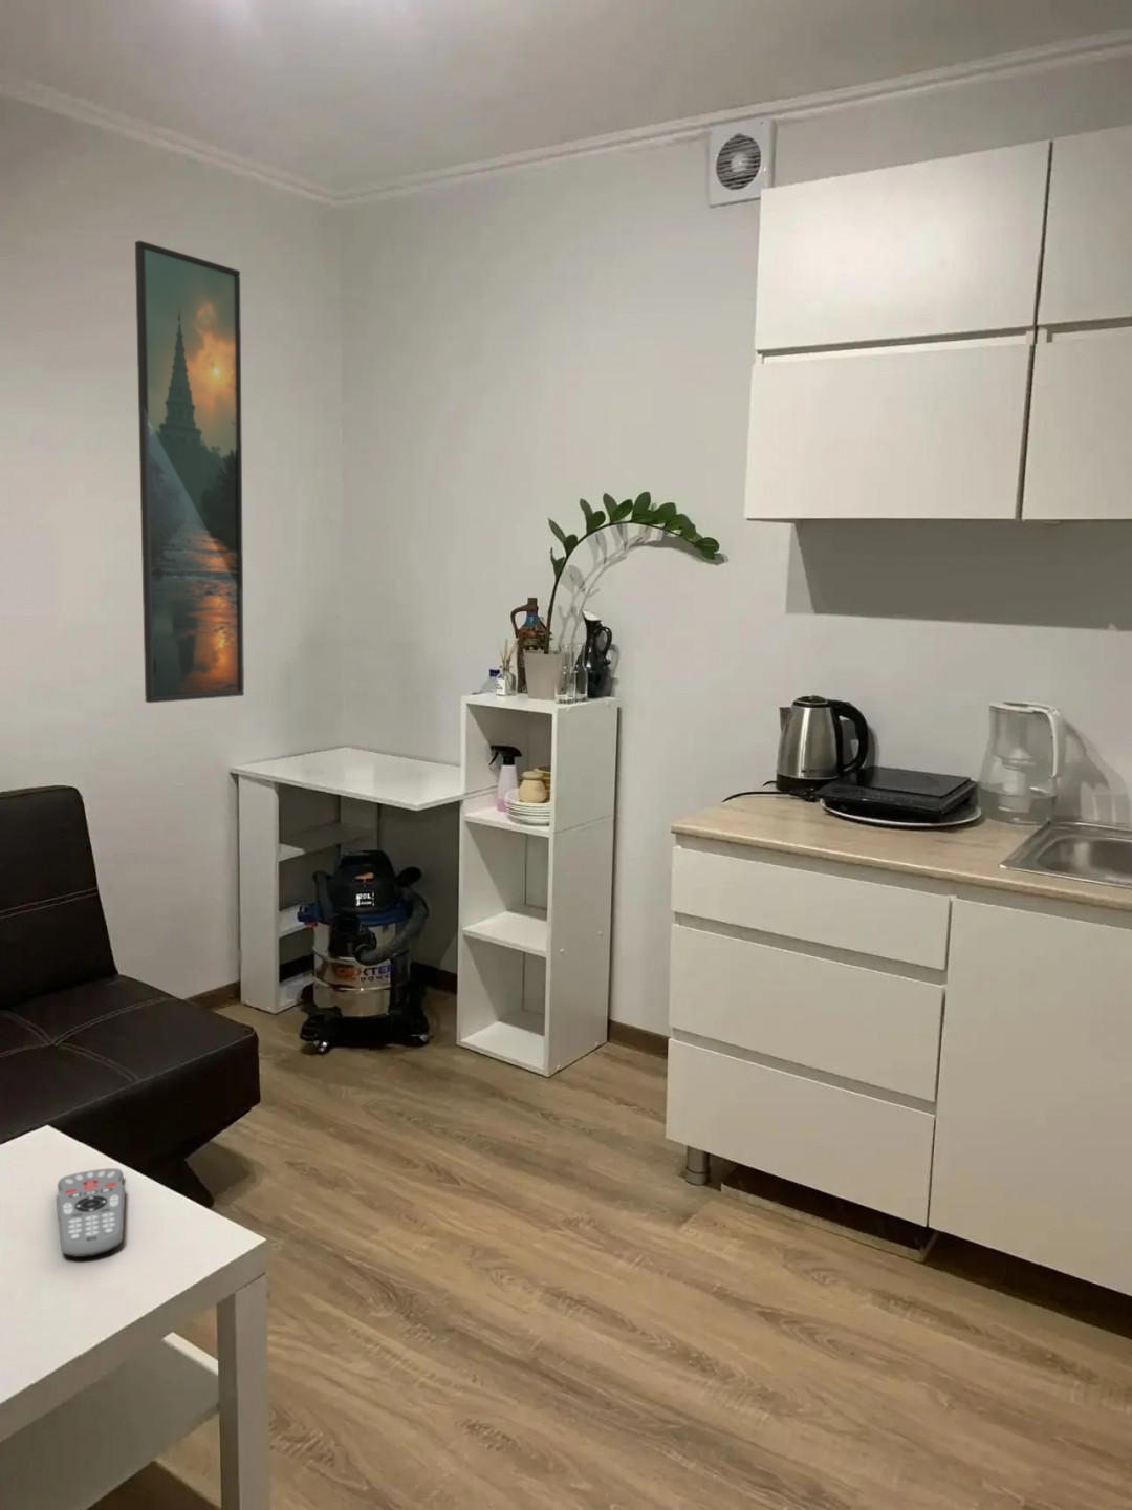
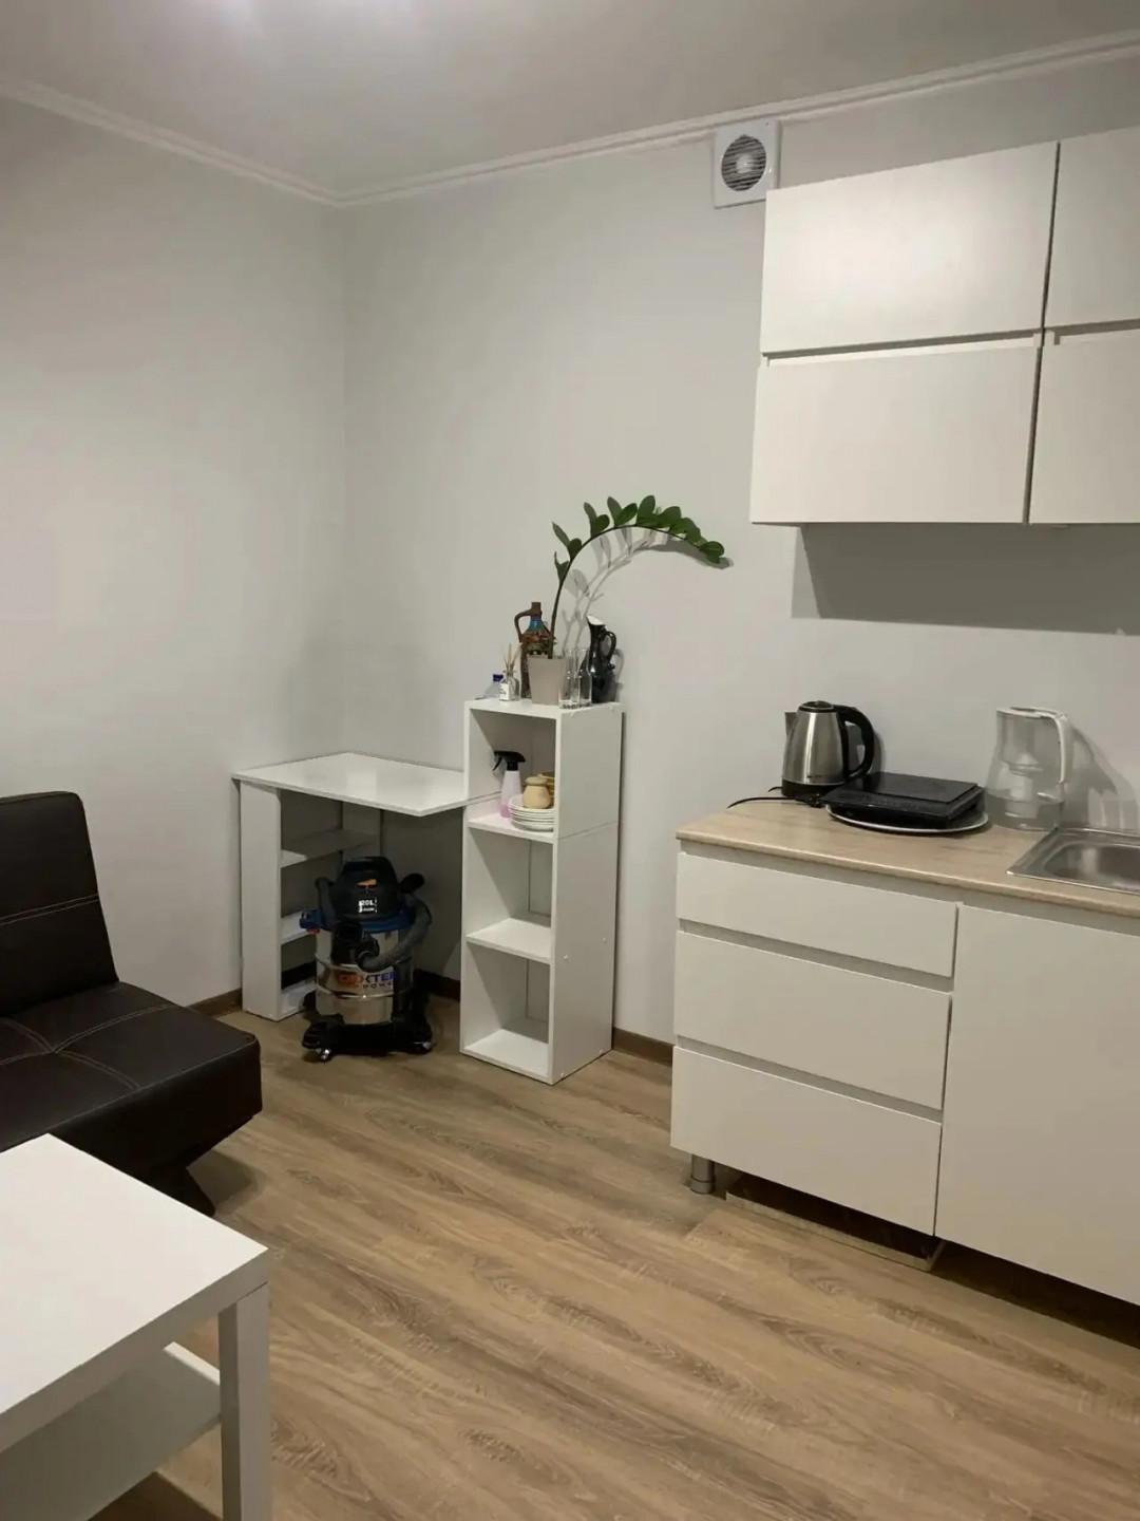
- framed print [134,239,245,704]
- remote control [56,1168,126,1258]
